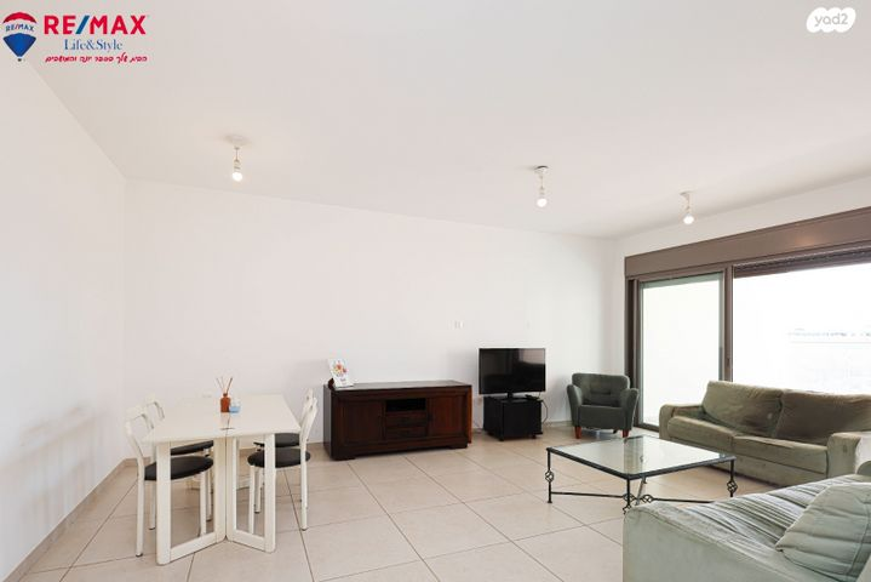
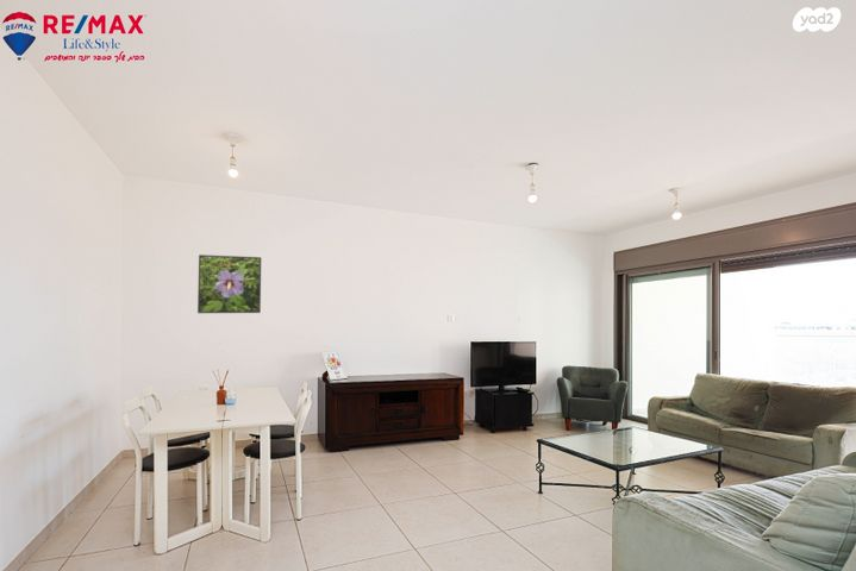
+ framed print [196,253,262,314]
